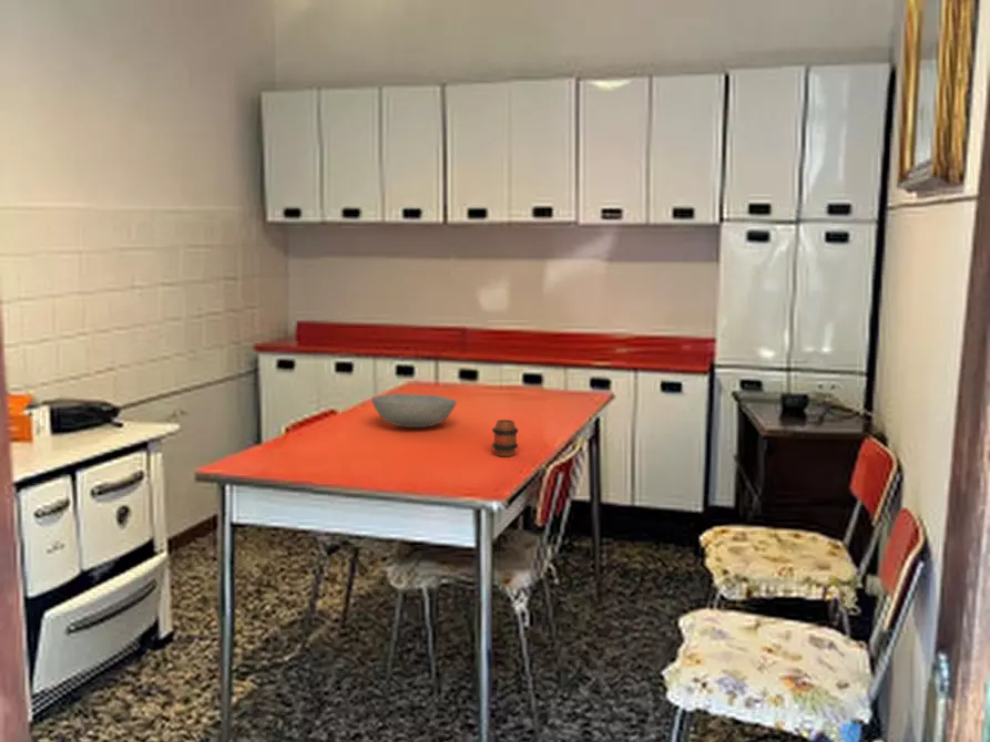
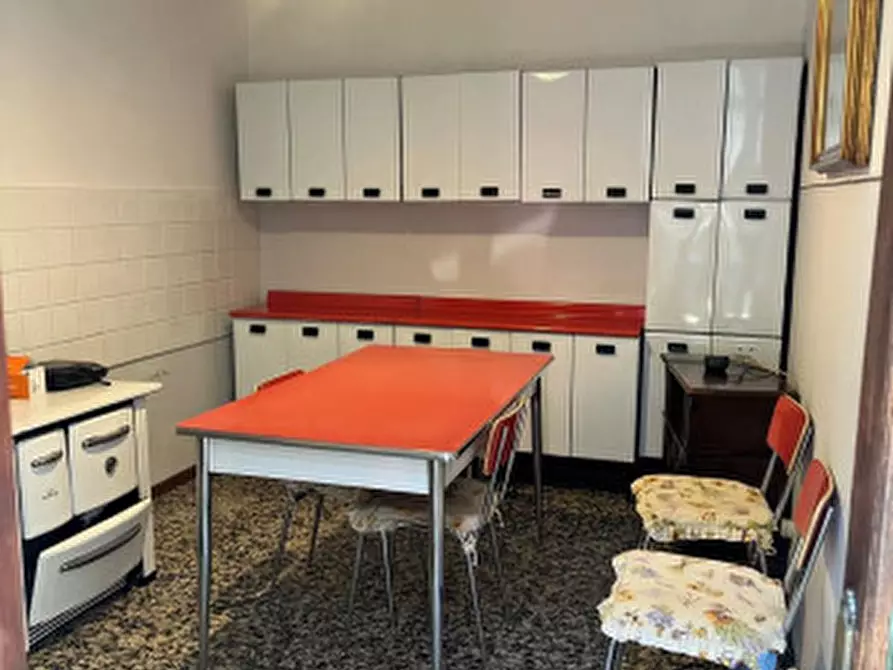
- bowl [370,393,458,429]
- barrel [491,419,519,457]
